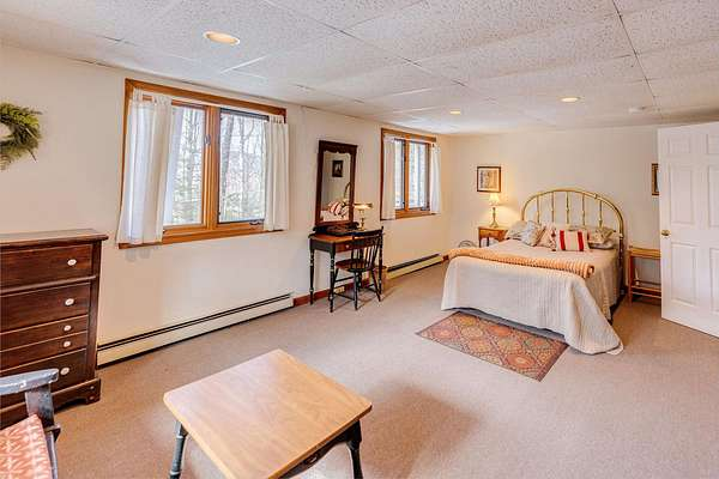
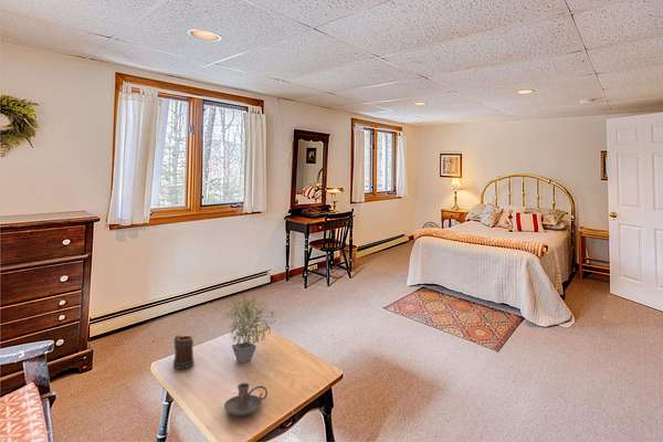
+ potted plant [221,294,281,365]
+ mug [172,334,194,370]
+ candle holder [223,382,269,417]
